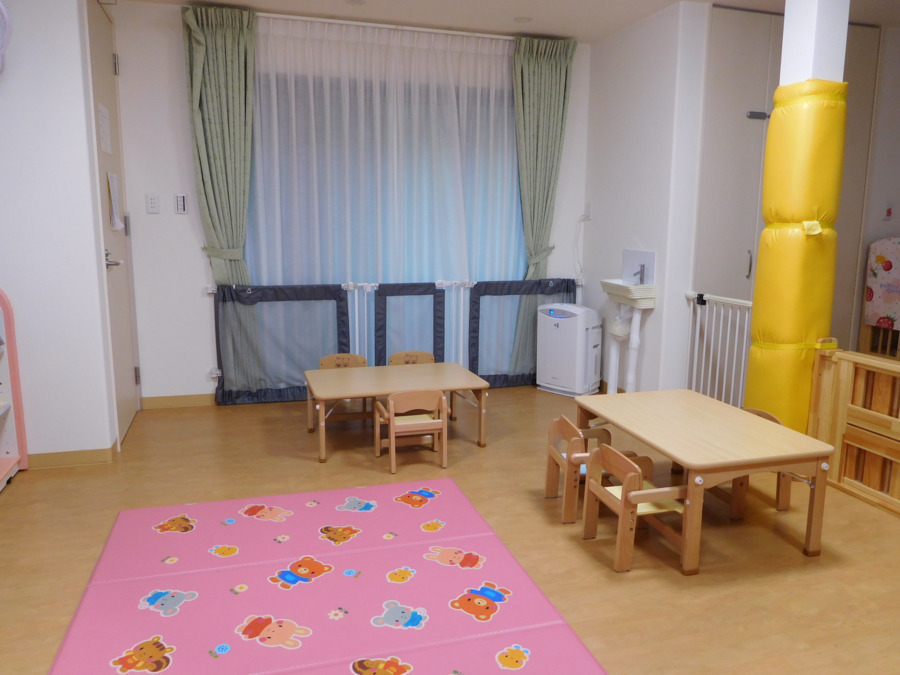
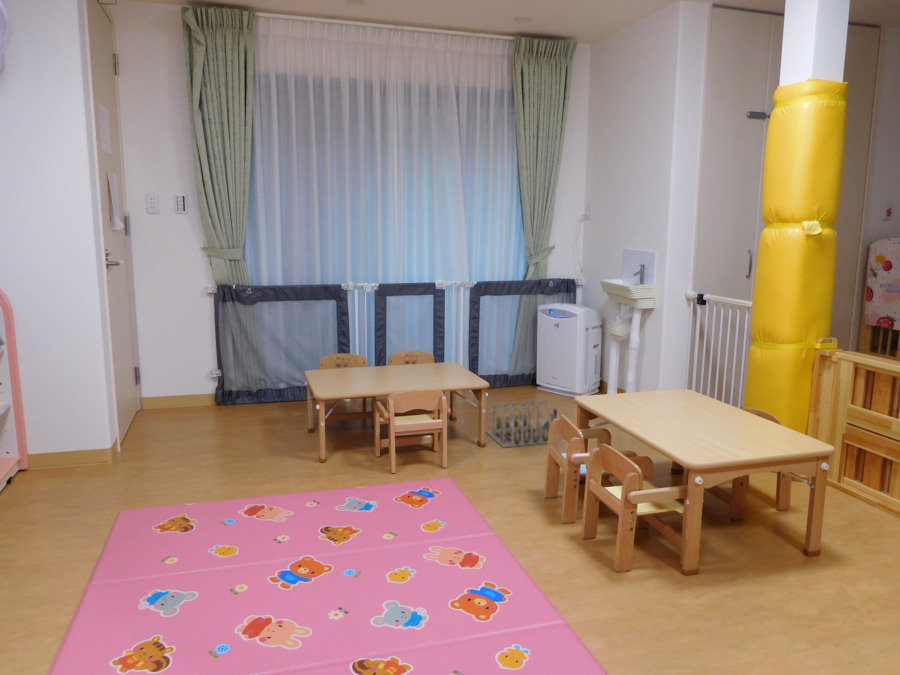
+ architectural model [485,399,558,449]
